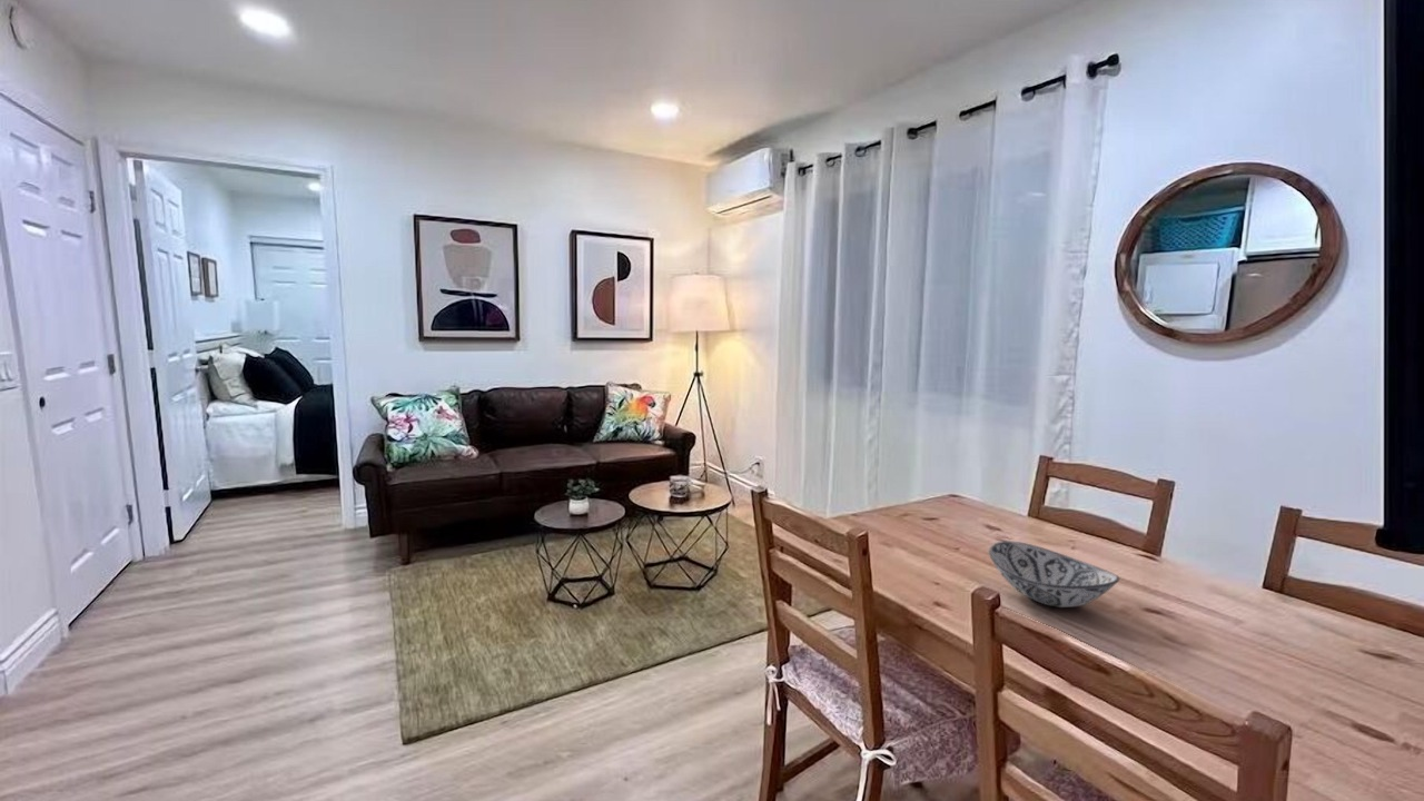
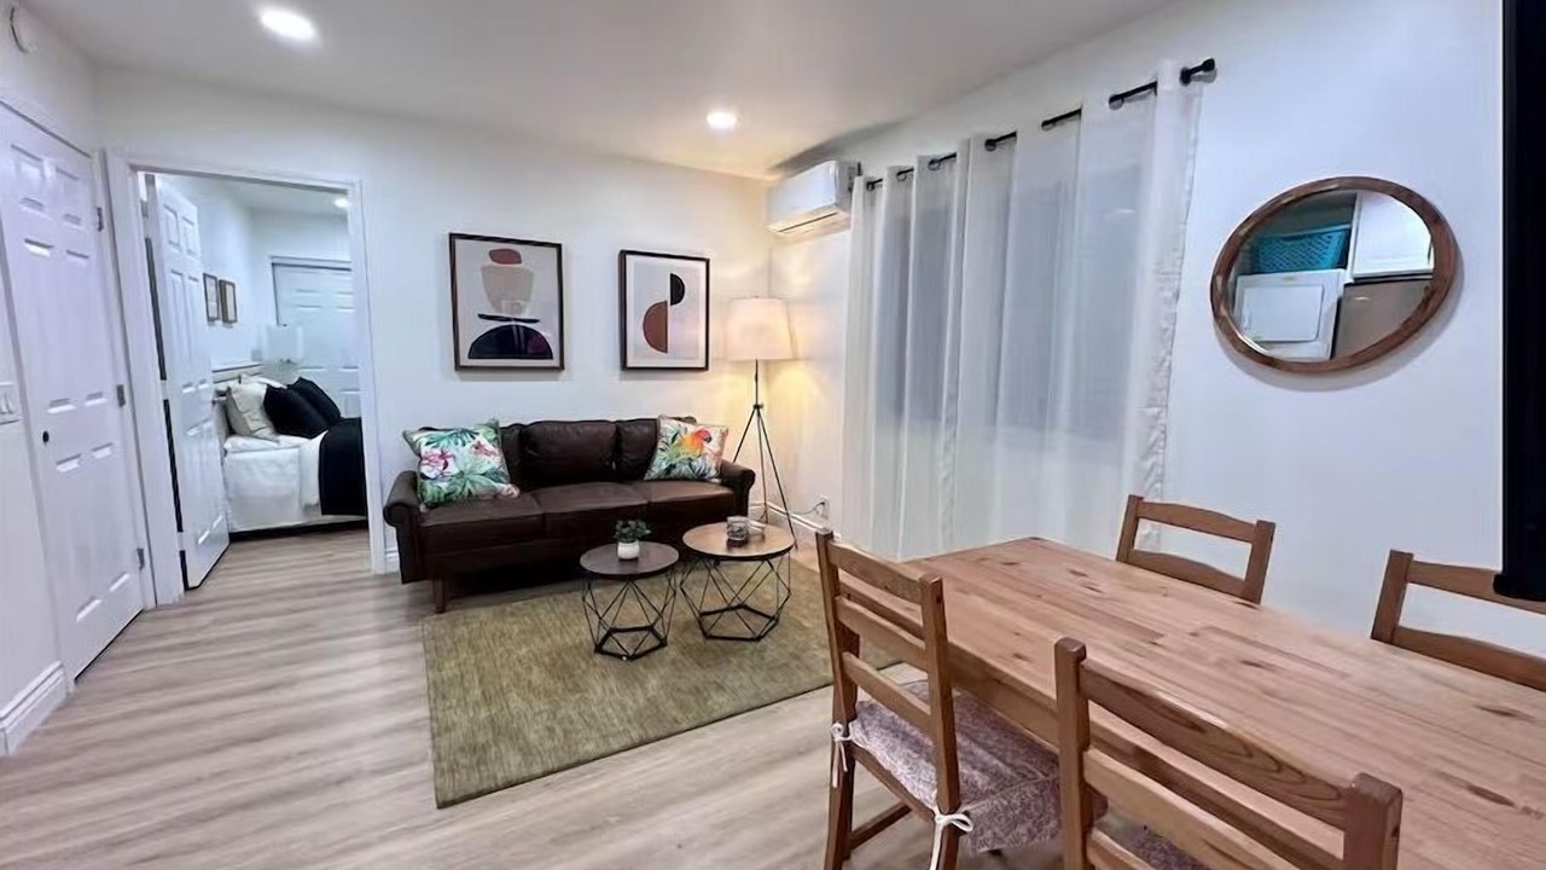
- decorative bowl [988,540,1120,609]
